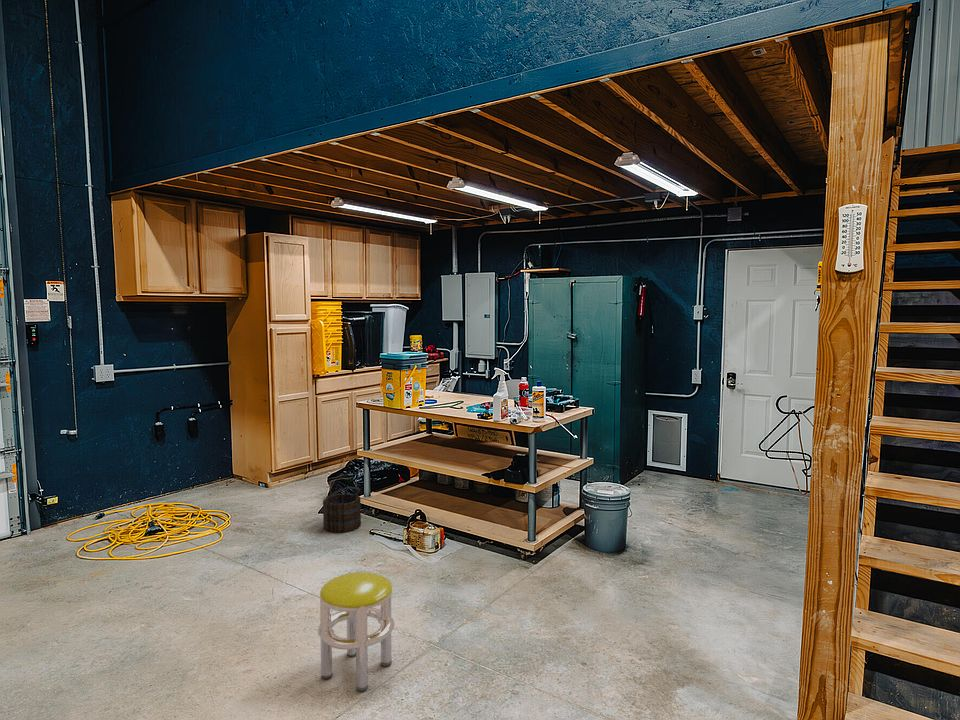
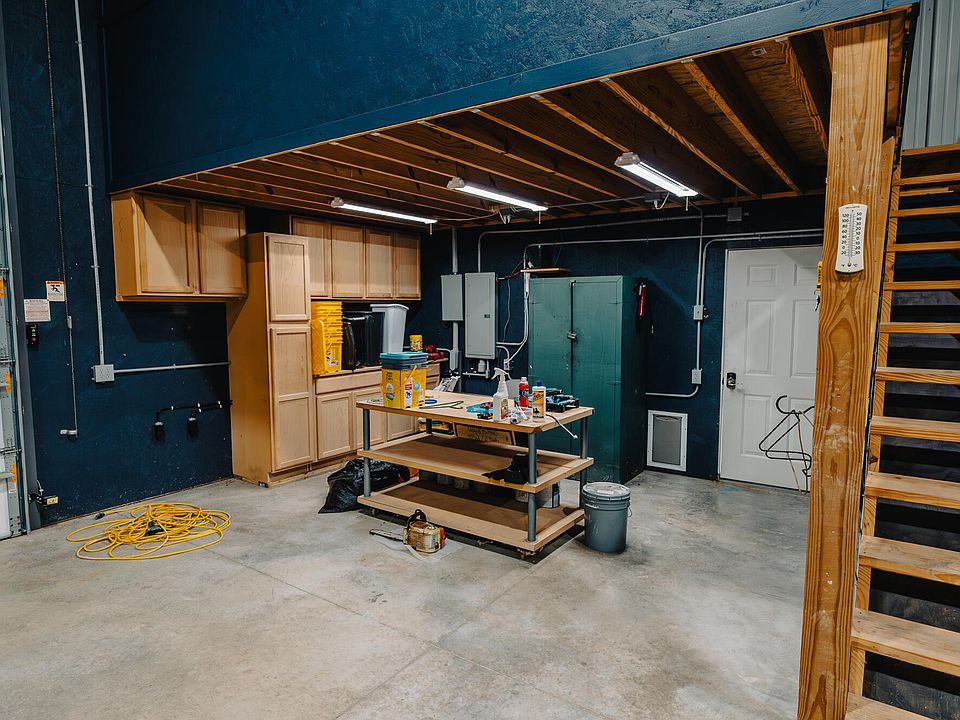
- bucket [322,486,362,534]
- stool [317,571,395,692]
